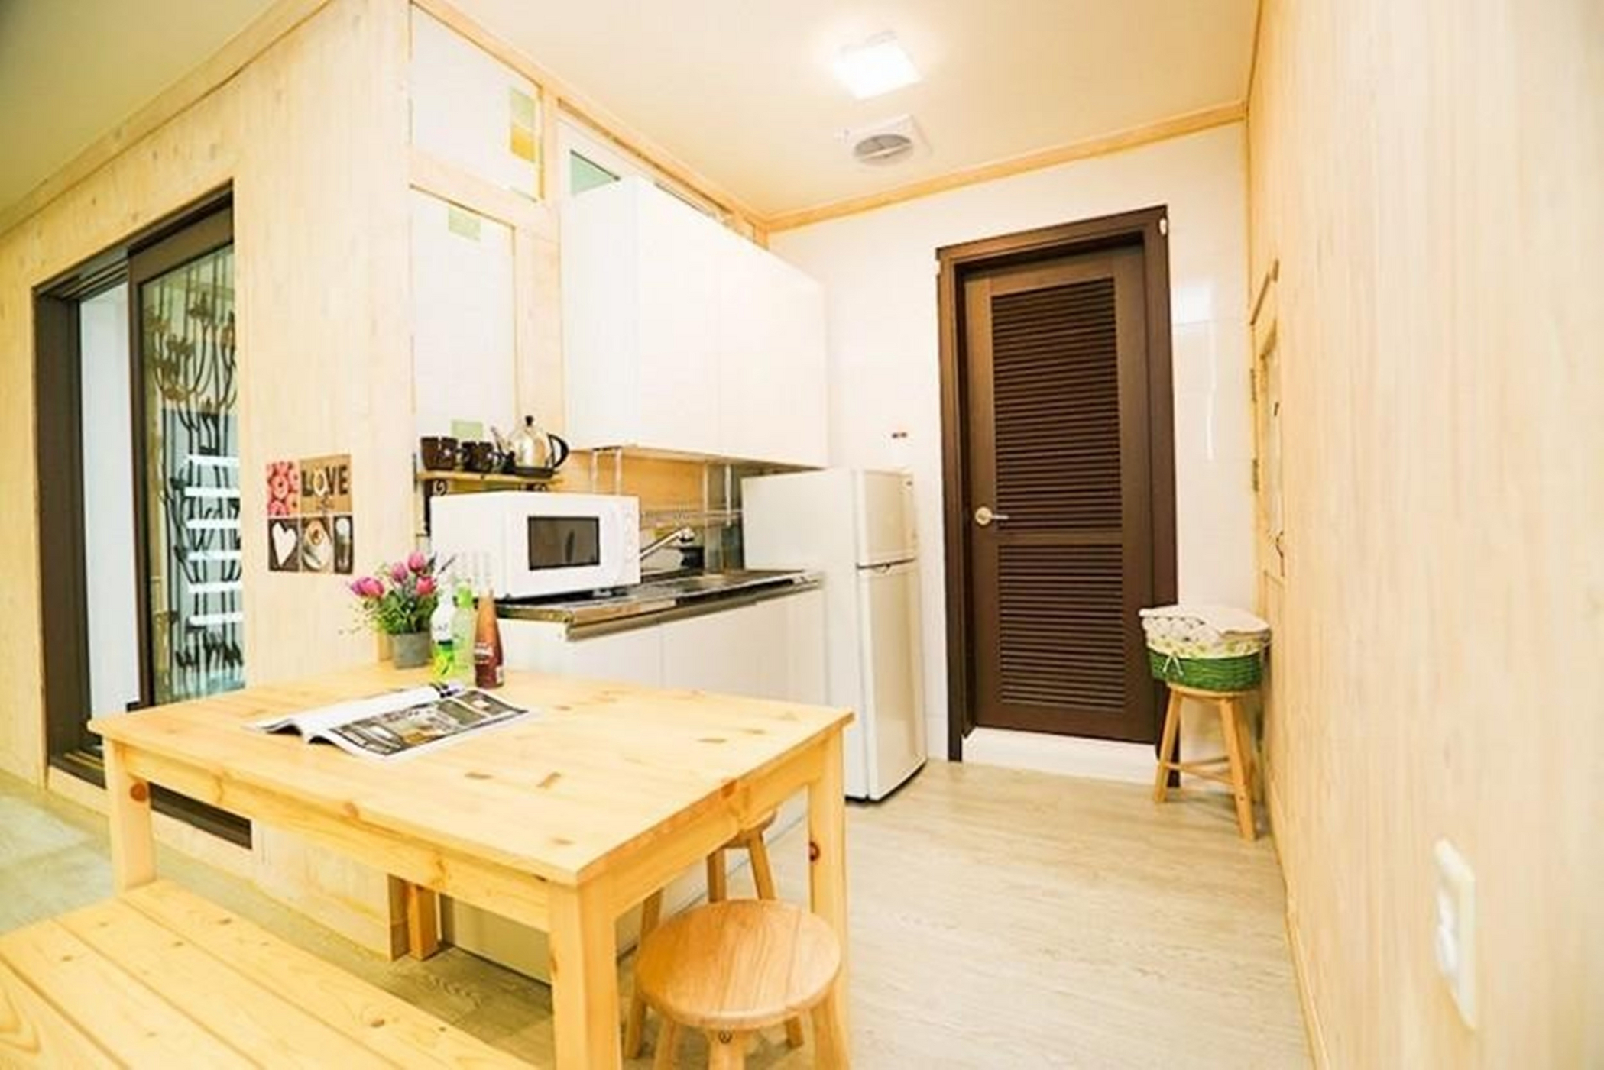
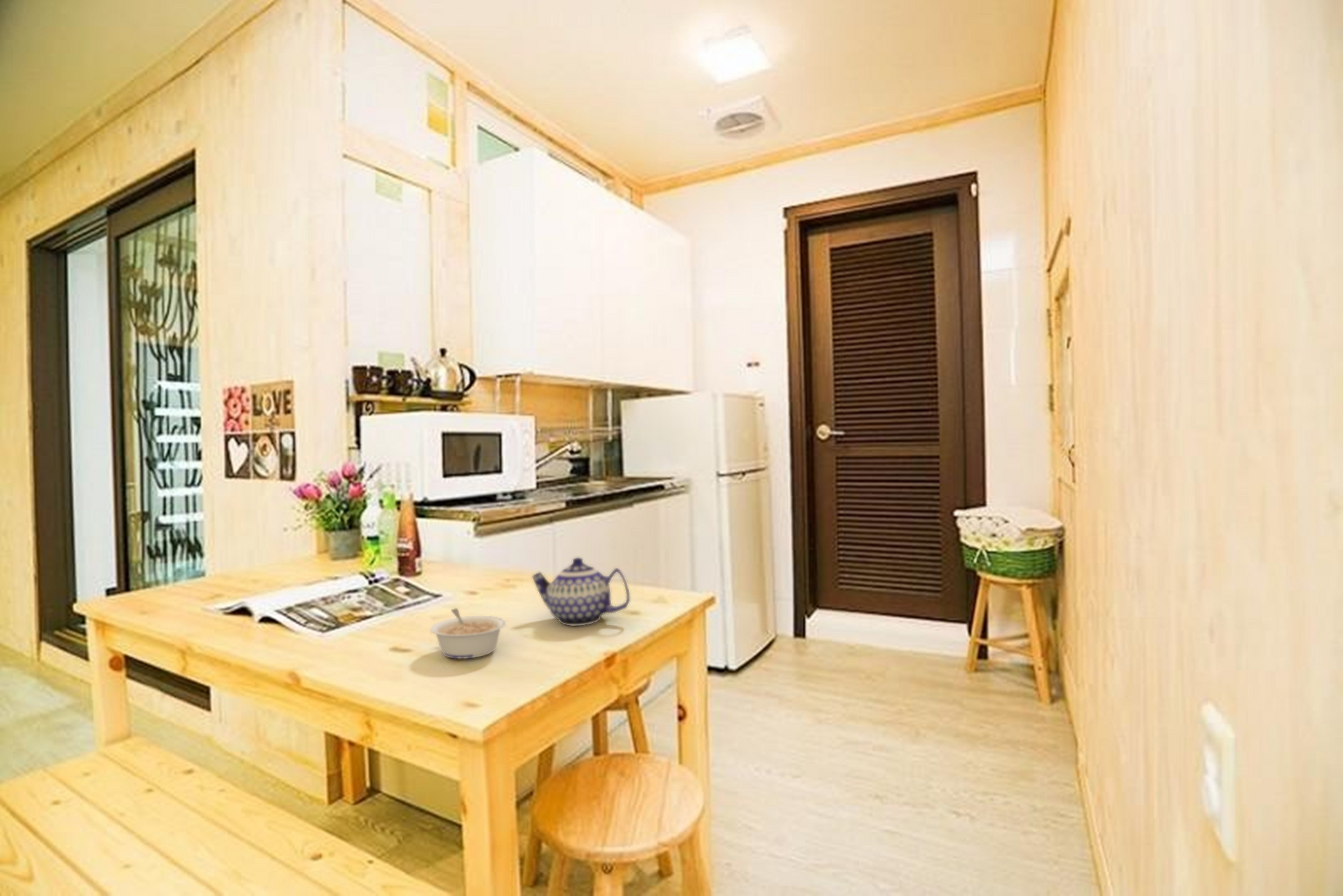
+ legume [429,608,507,659]
+ teapot [532,557,630,626]
